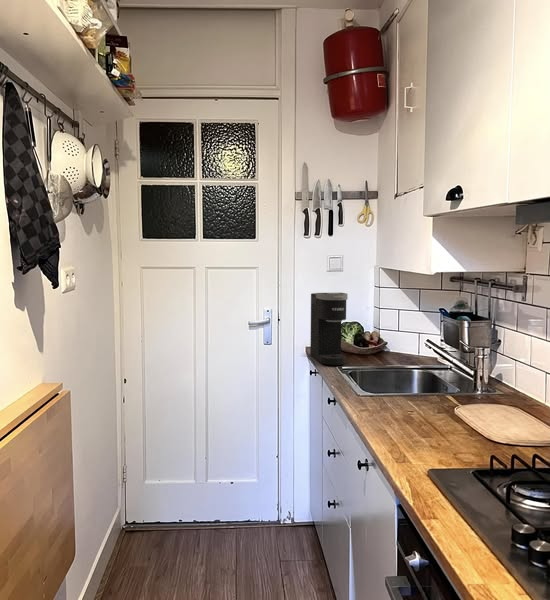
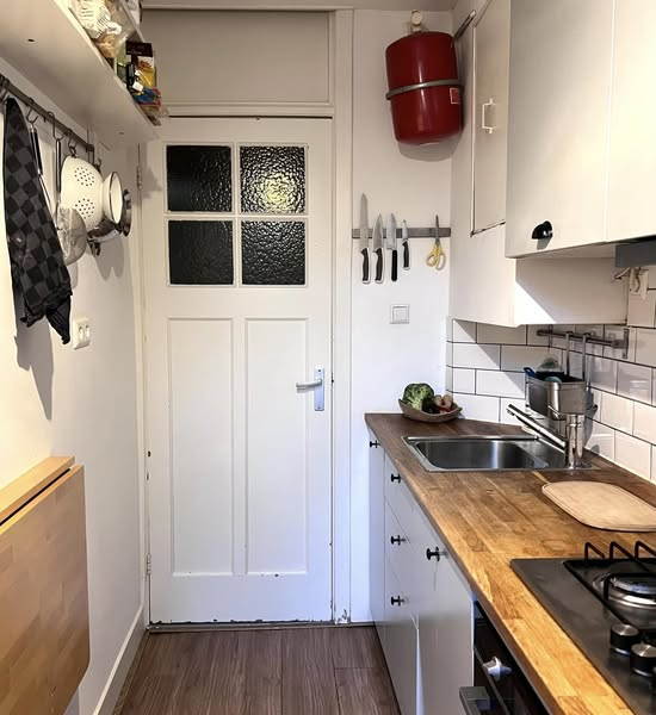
- coffee maker [309,292,349,366]
